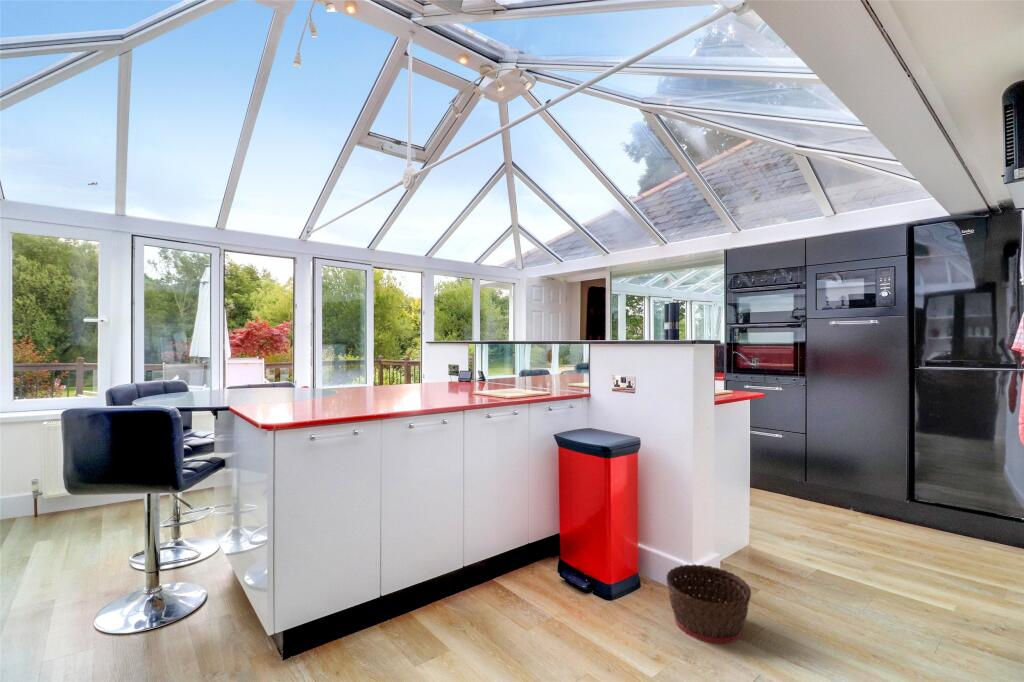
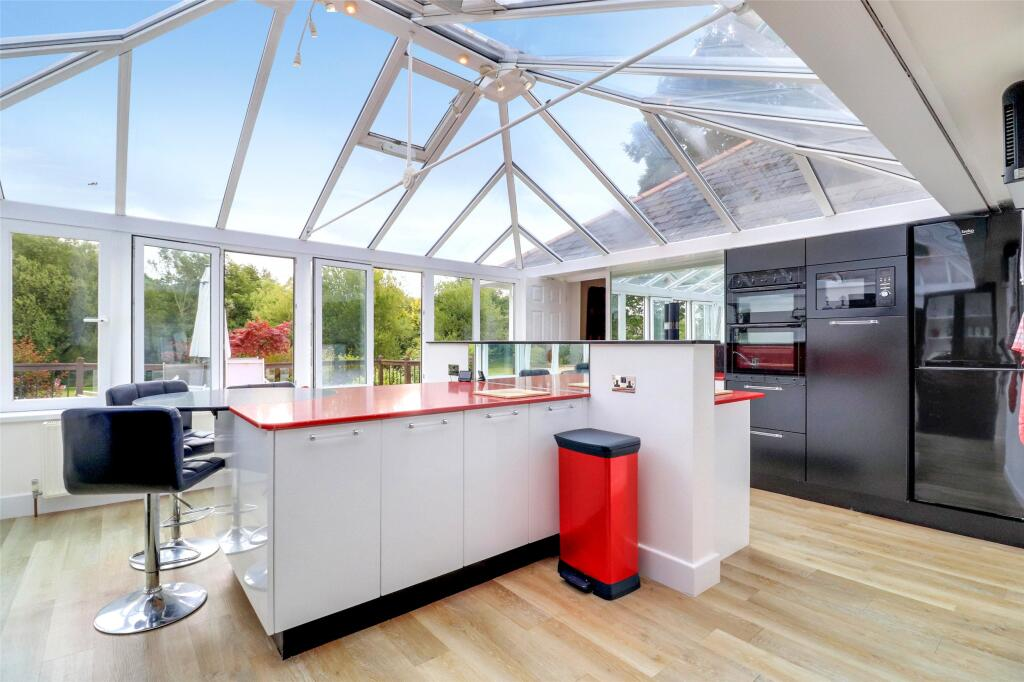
- basket [665,563,752,645]
